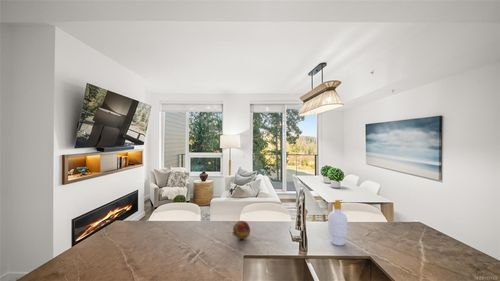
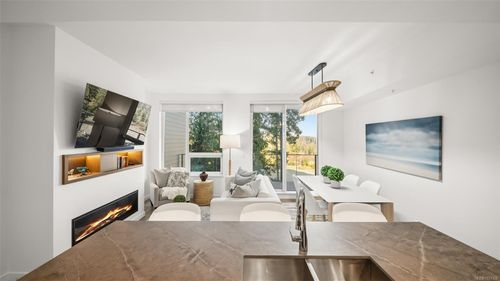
- fruit [231,220,251,240]
- soap bottle [327,199,348,247]
